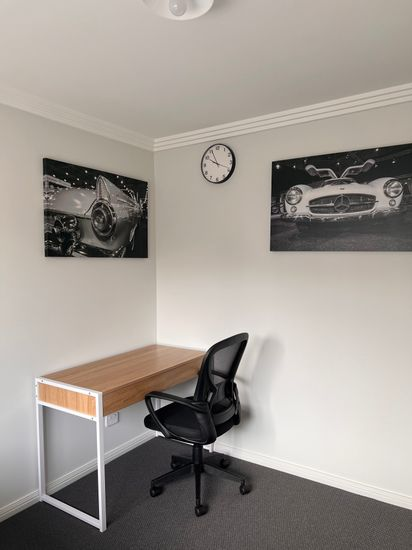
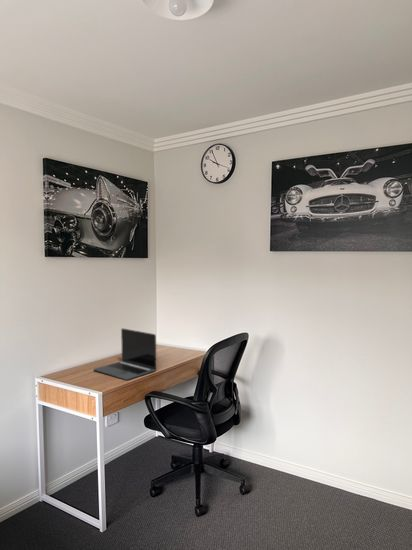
+ laptop [92,327,157,381]
